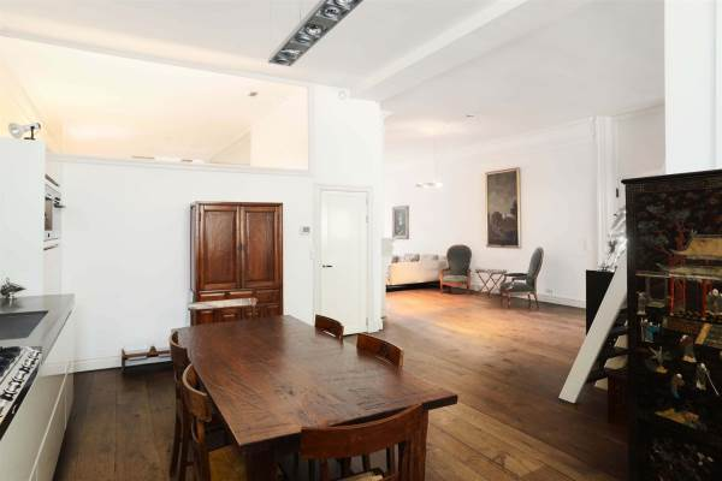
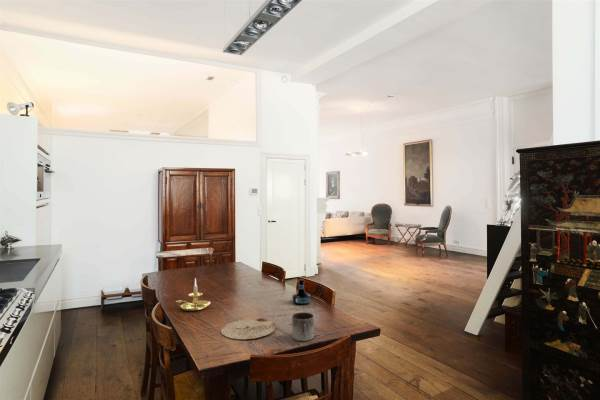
+ plate [220,317,276,340]
+ candle holder [175,277,211,312]
+ mug [291,311,315,342]
+ tequila bottle [291,278,312,306]
